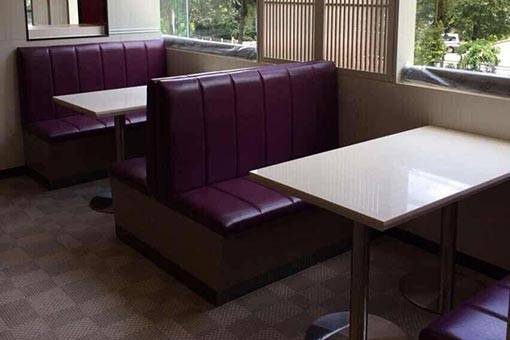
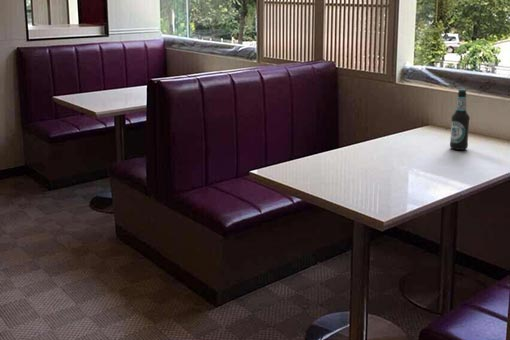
+ bottle [449,88,471,151]
